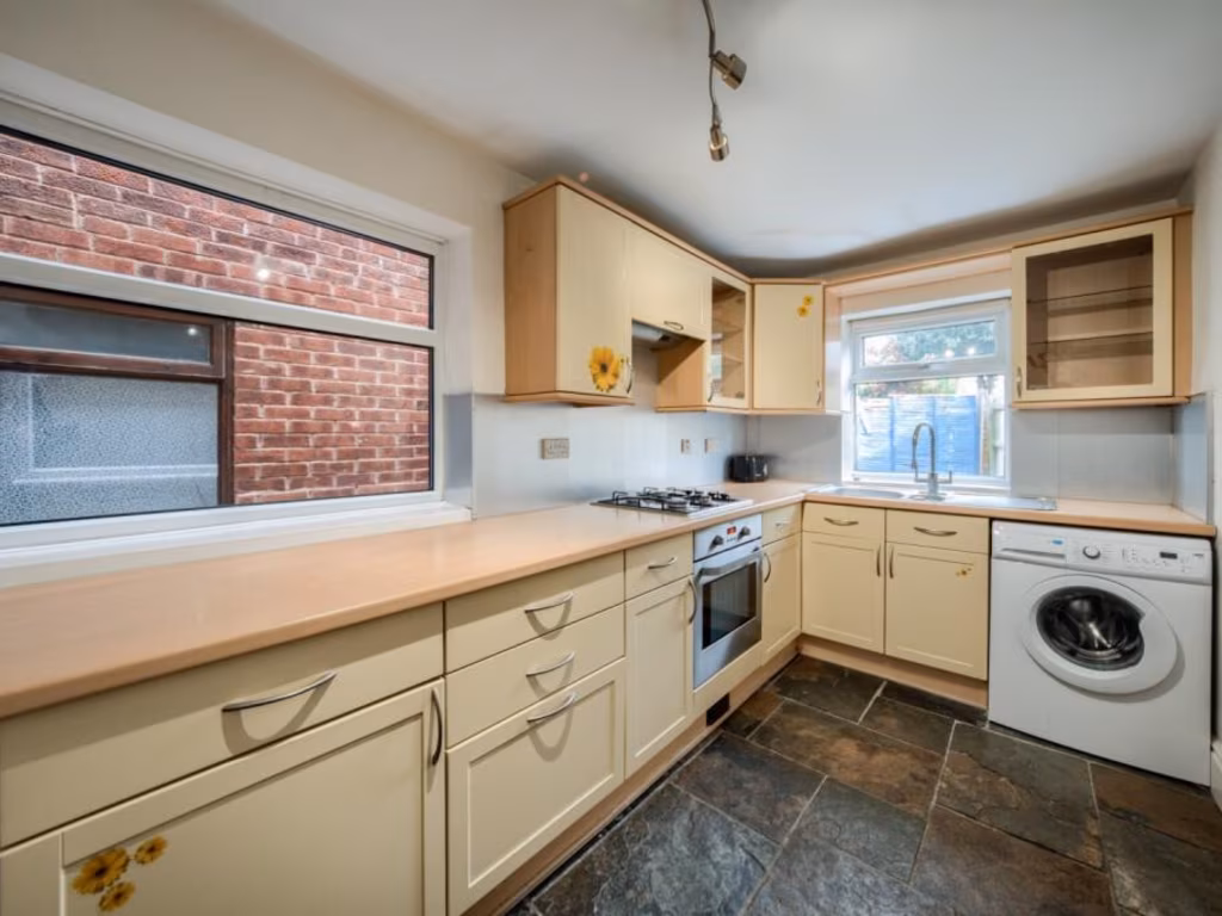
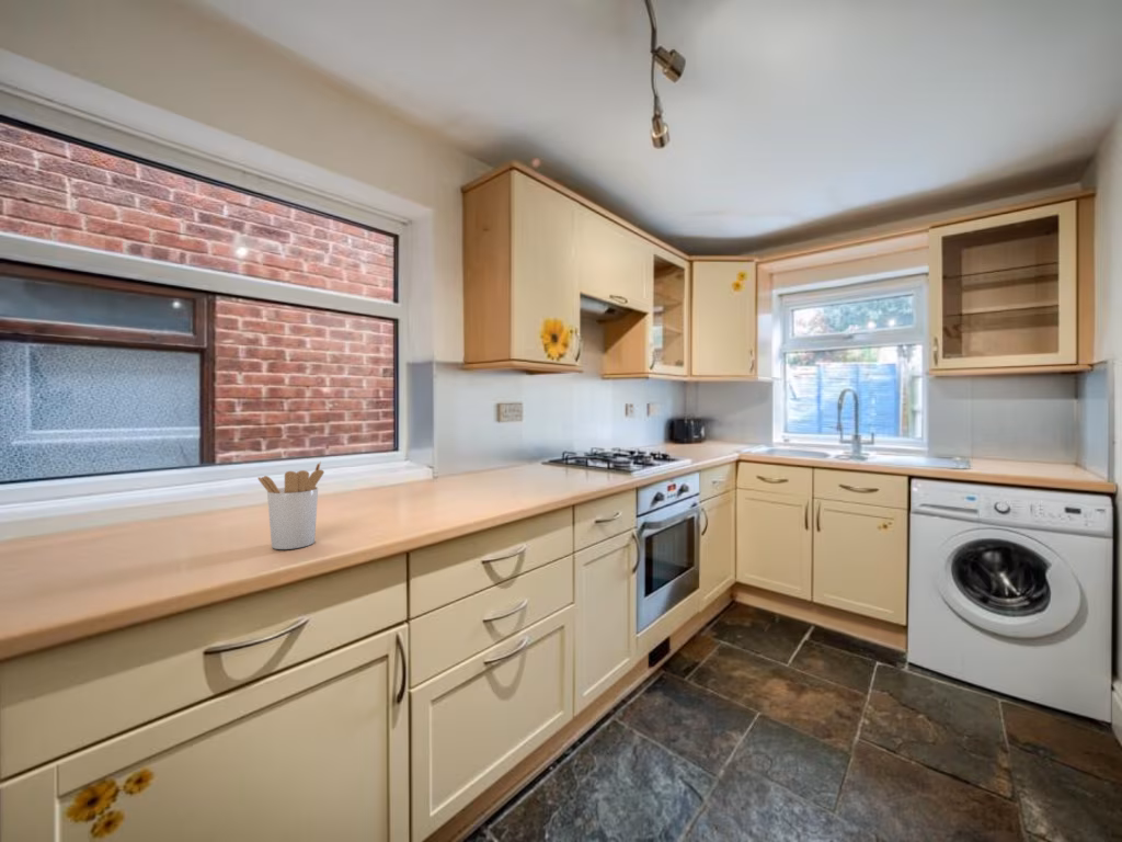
+ utensil holder [256,460,325,550]
